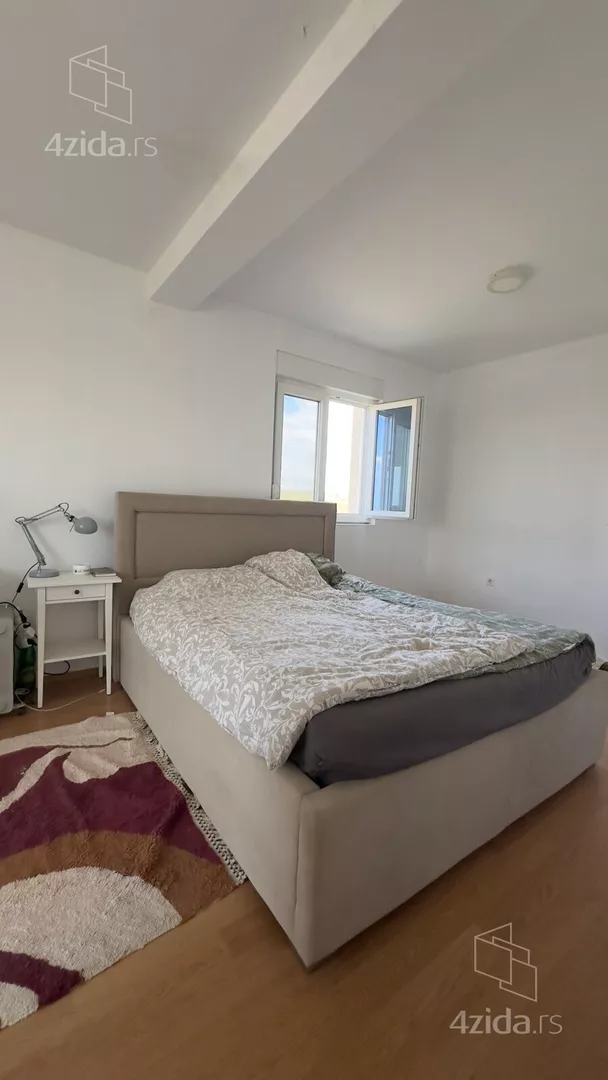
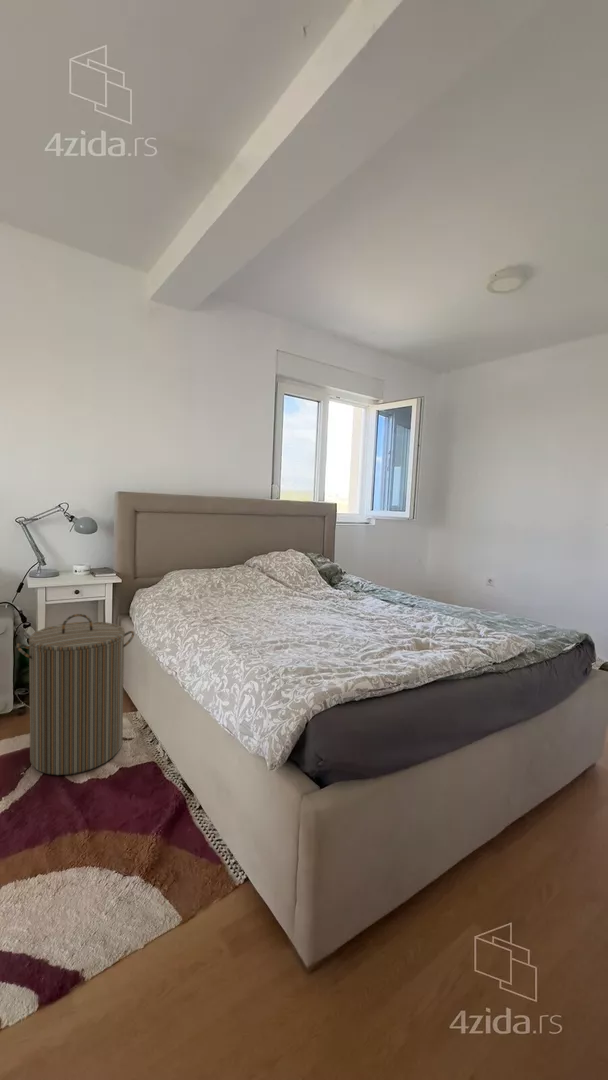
+ laundry hamper [15,613,135,776]
